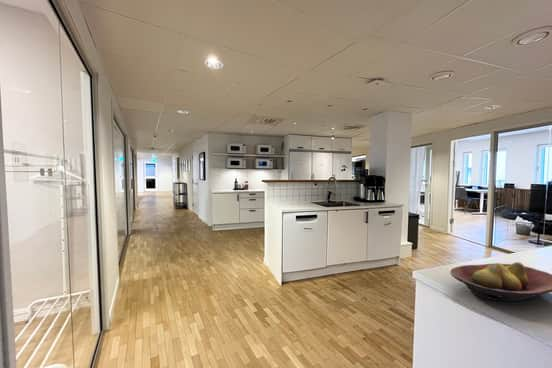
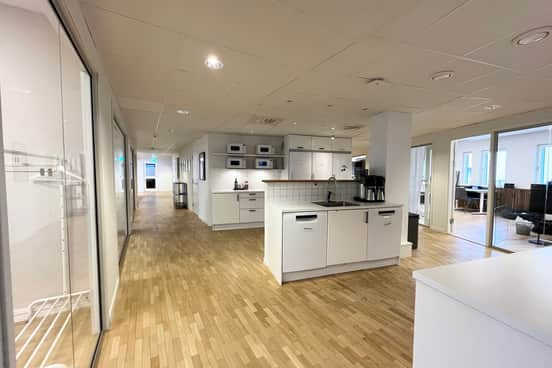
- fruit bowl [449,261,552,302]
